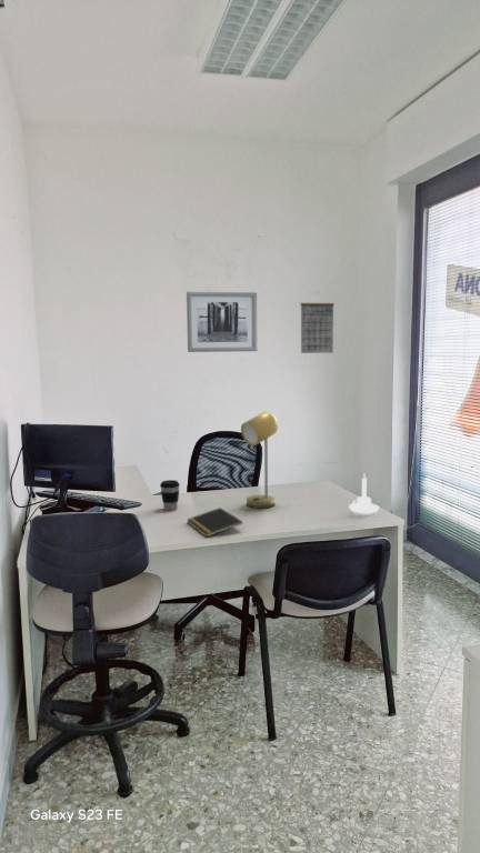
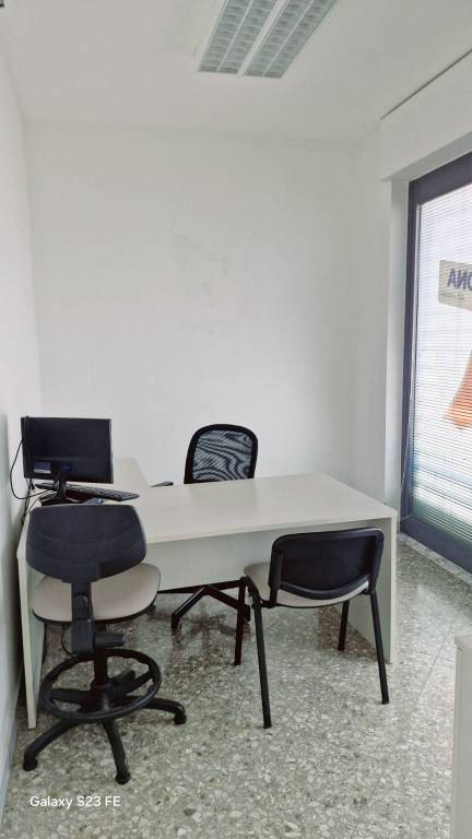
- candle holder [348,473,380,514]
- calendar [300,290,336,354]
- wall art [186,291,259,353]
- notepad [186,506,243,538]
- coffee cup [159,479,181,511]
- desk lamp [240,411,279,510]
